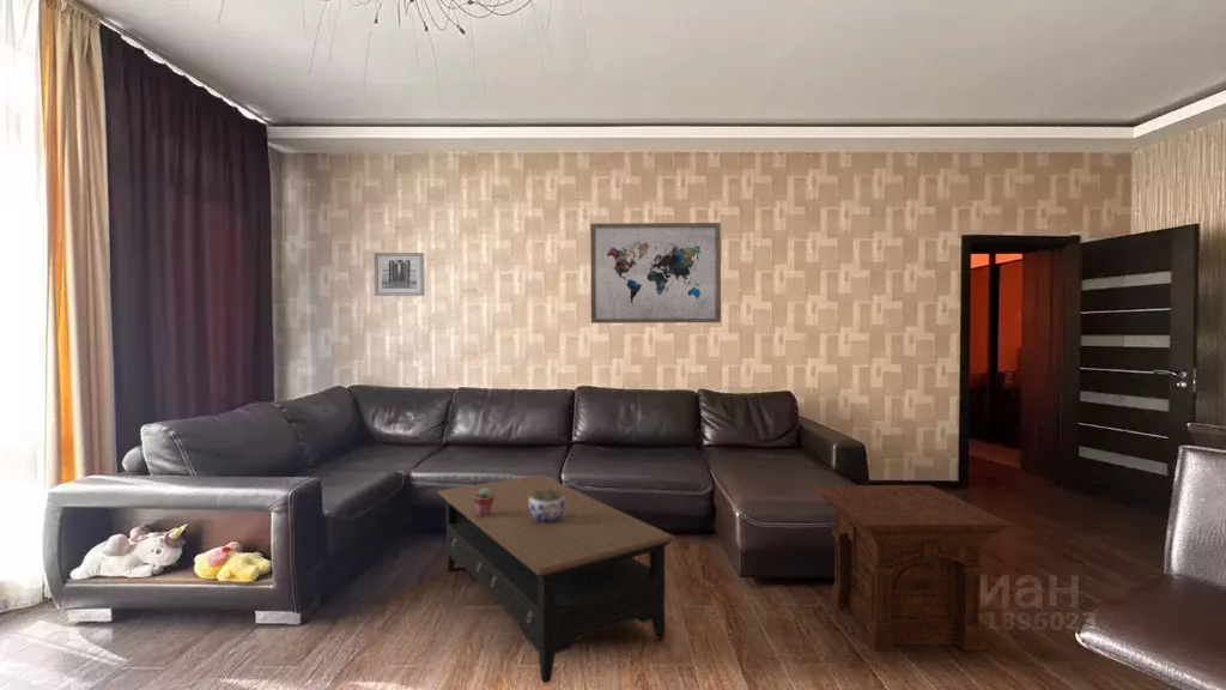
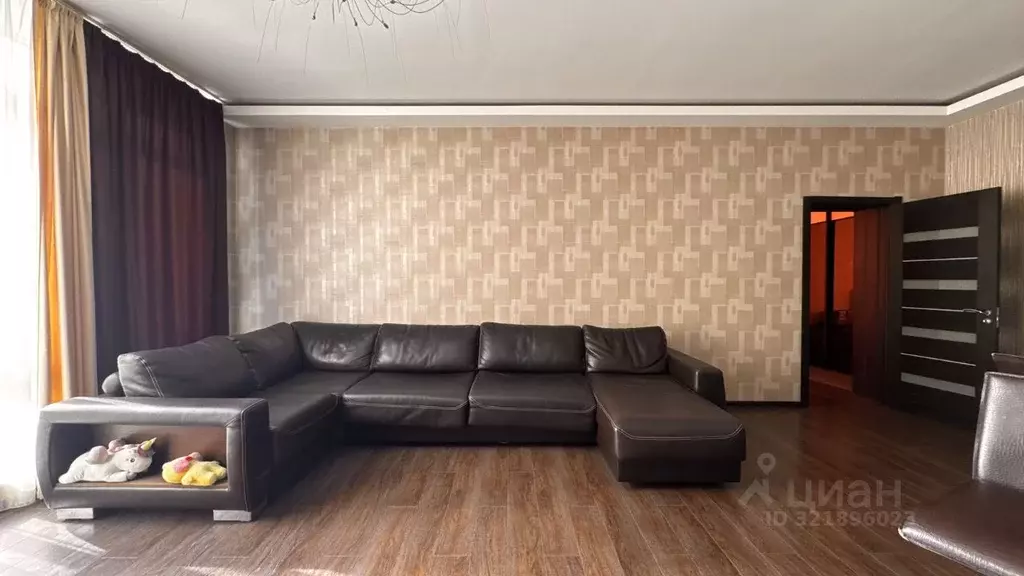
- coffee table [436,473,678,685]
- potted succulent [473,488,494,516]
- wall art [374,252,425,297]
- side table [812,484,1014,652]
- wall art [589,222,722,325]
- jar [529,490,564,522]
